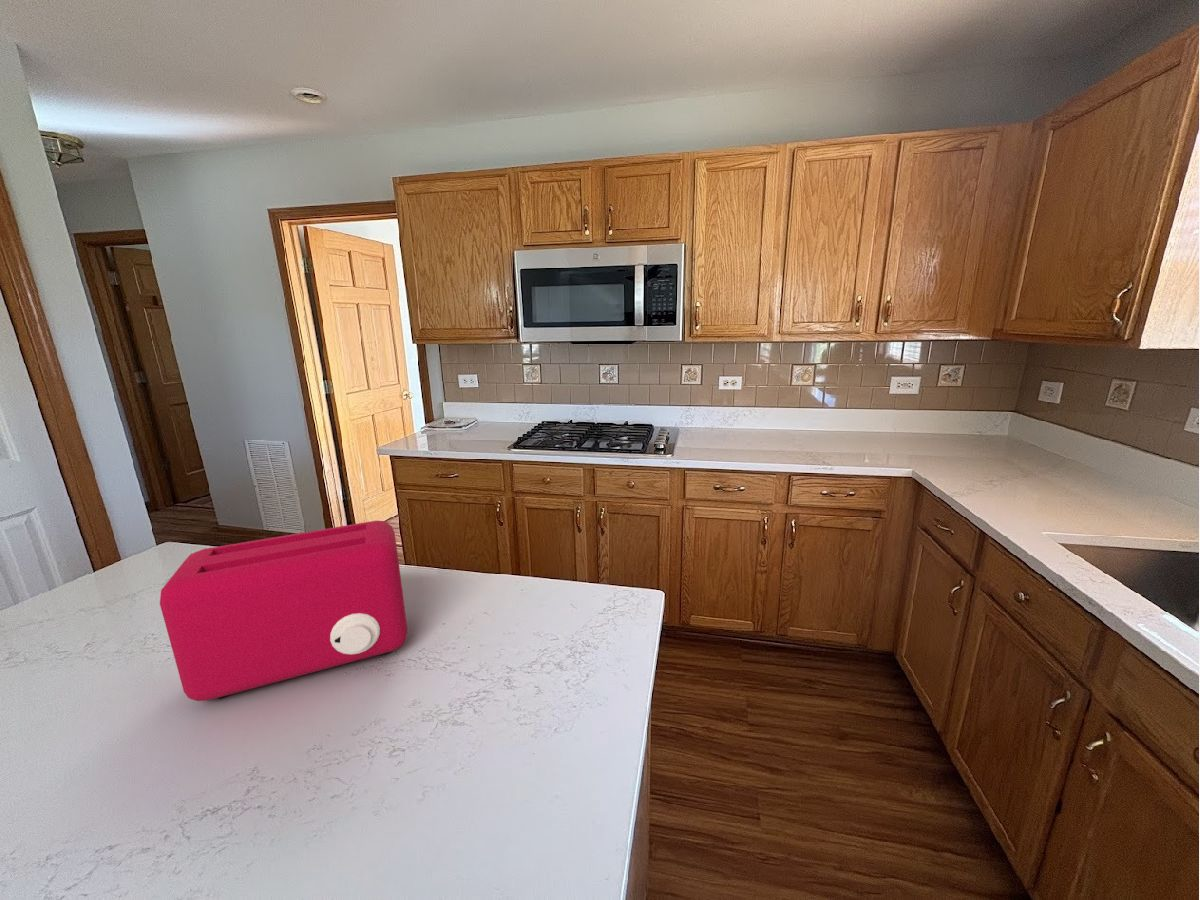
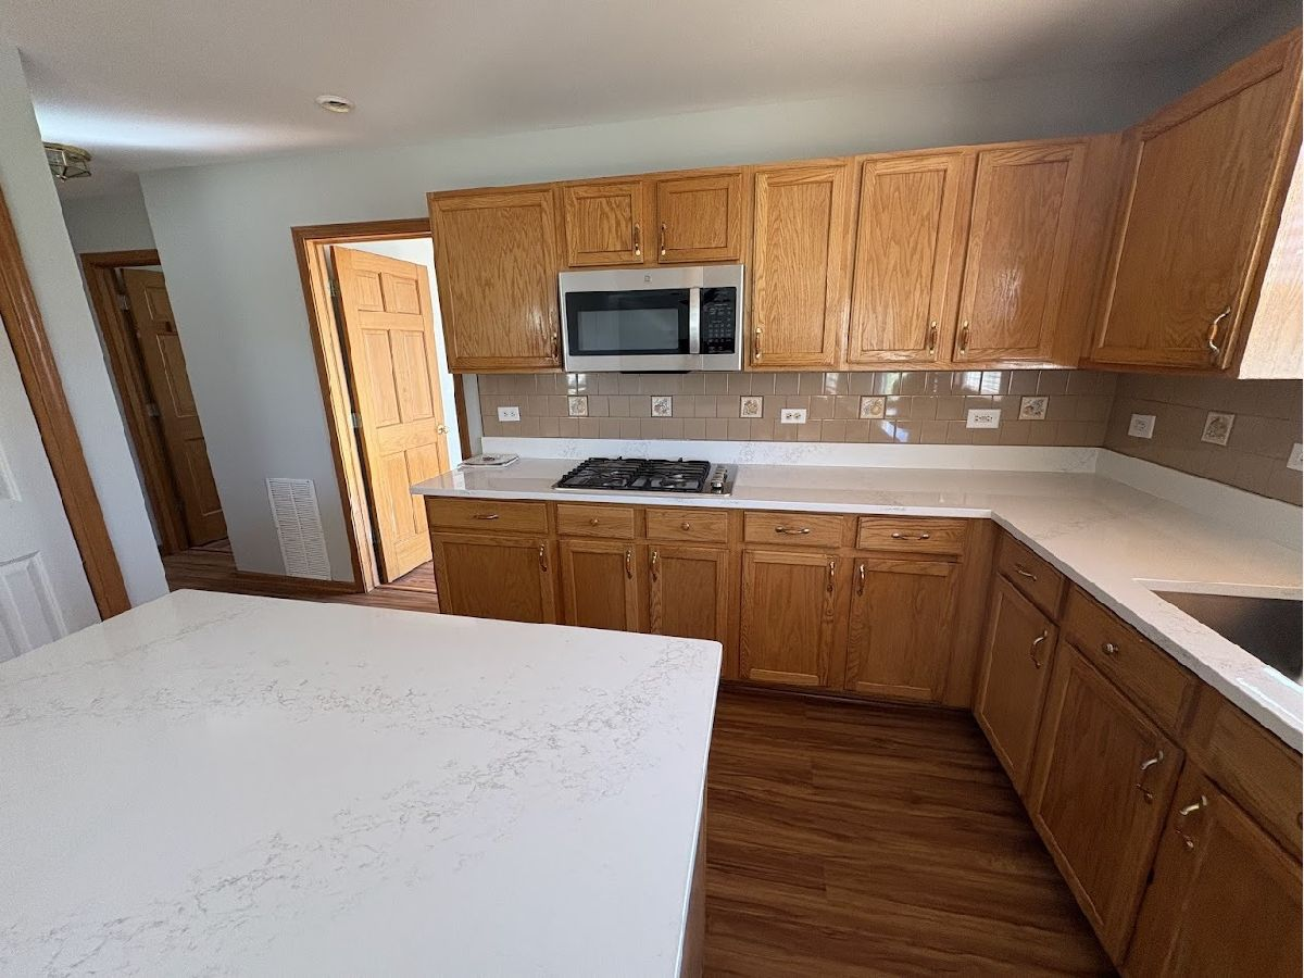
- toaster [159,520,409,702]
